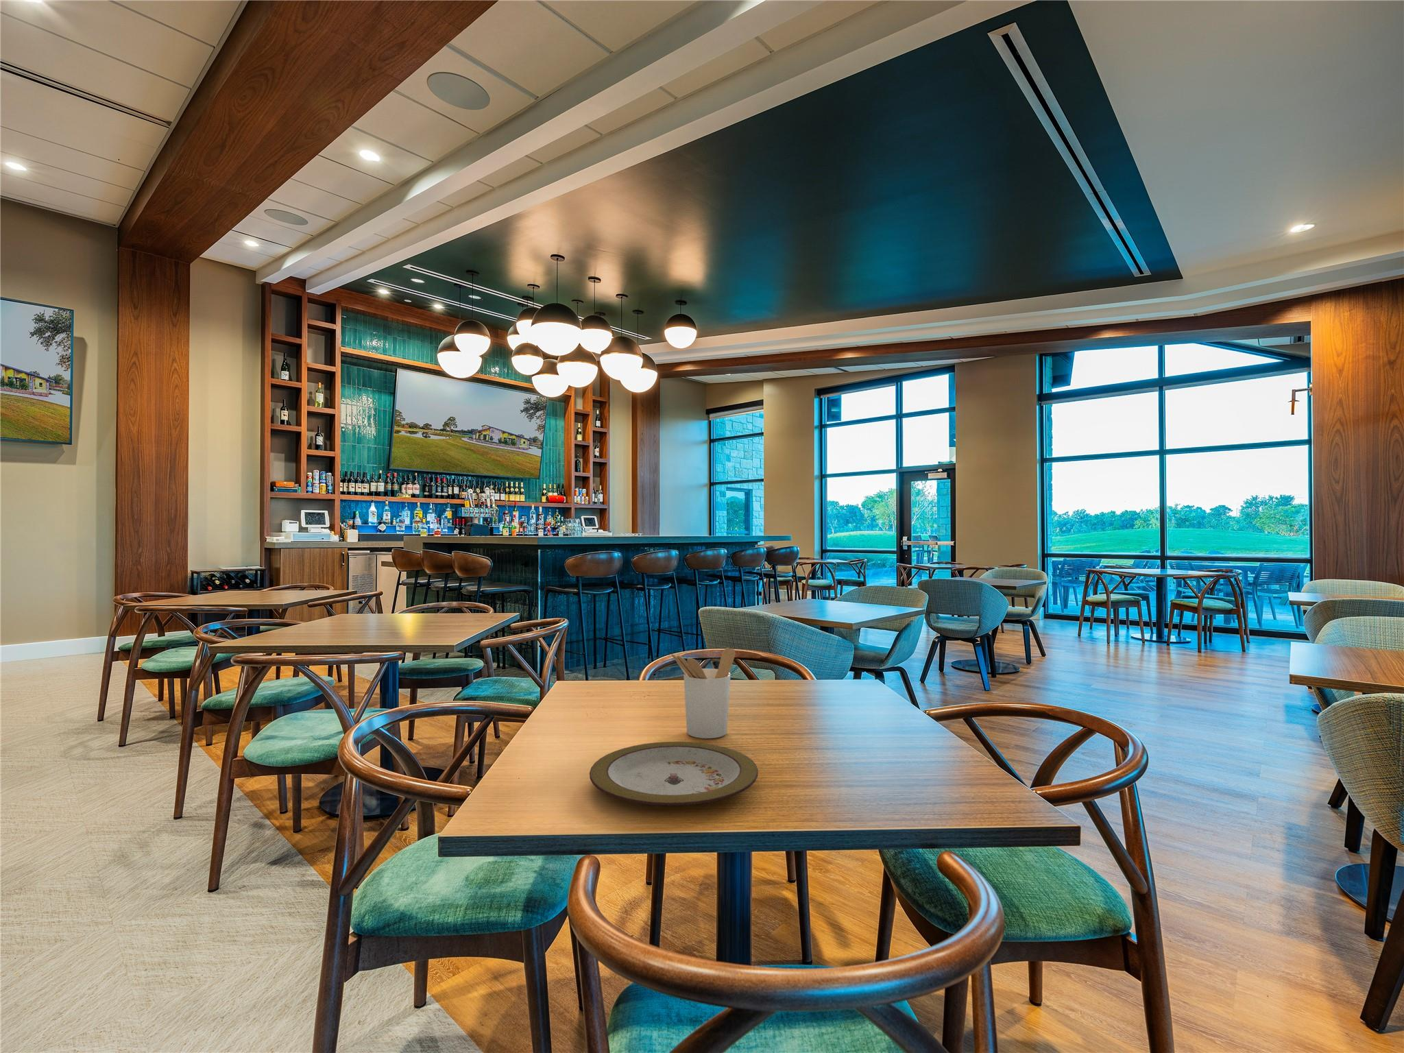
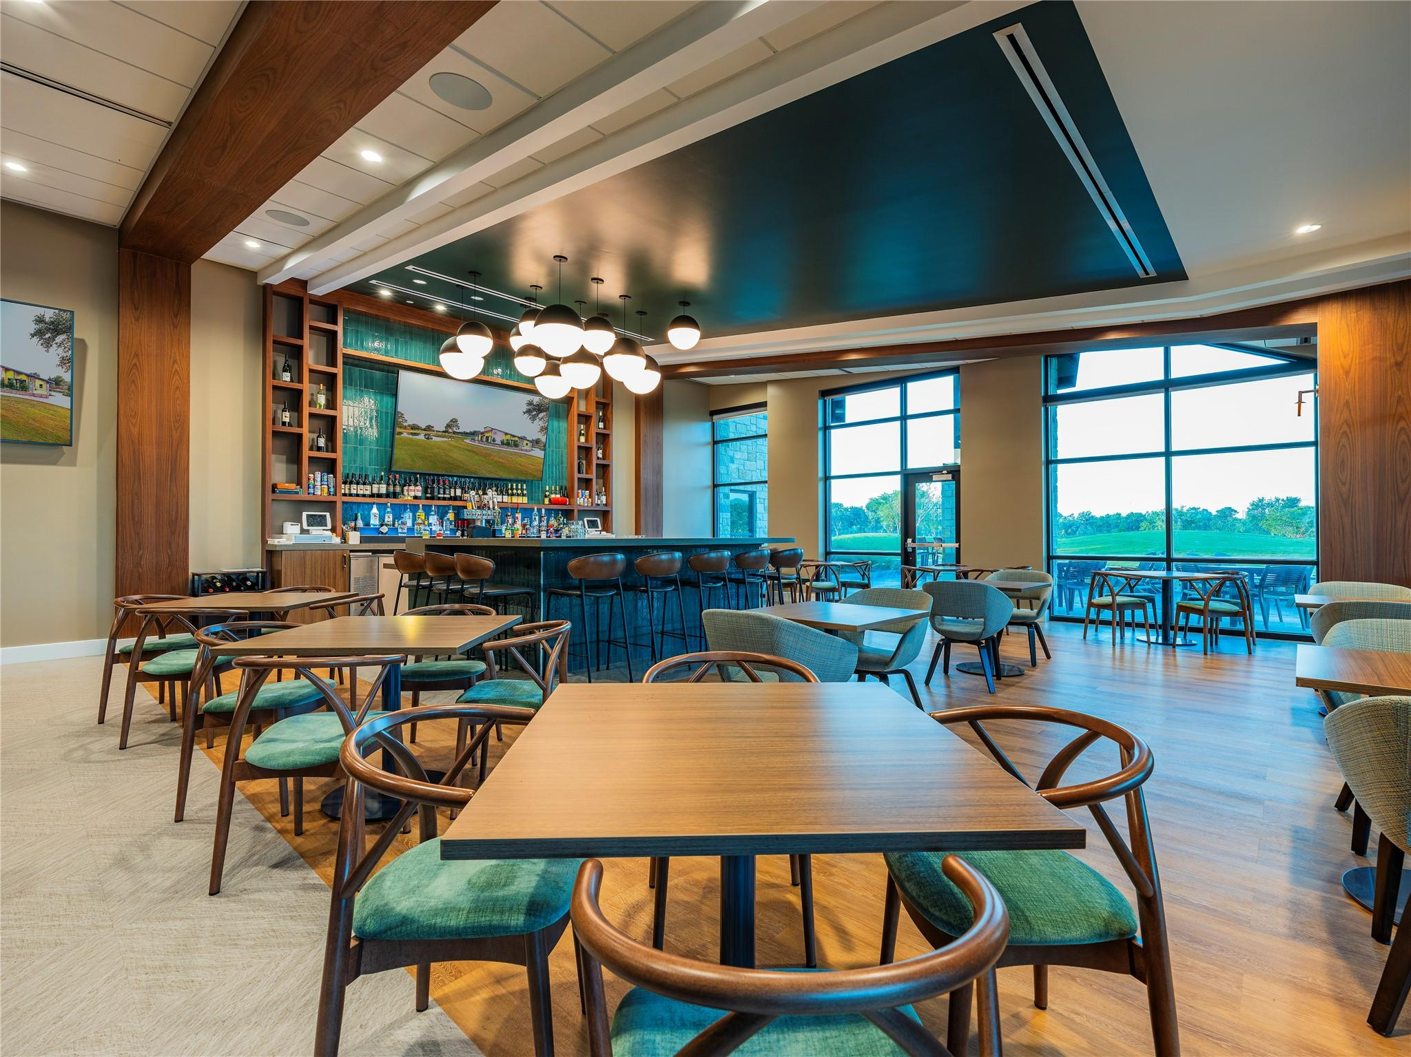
- plate [589,741,758,806]
- utensil holder [670,647,736,739]
